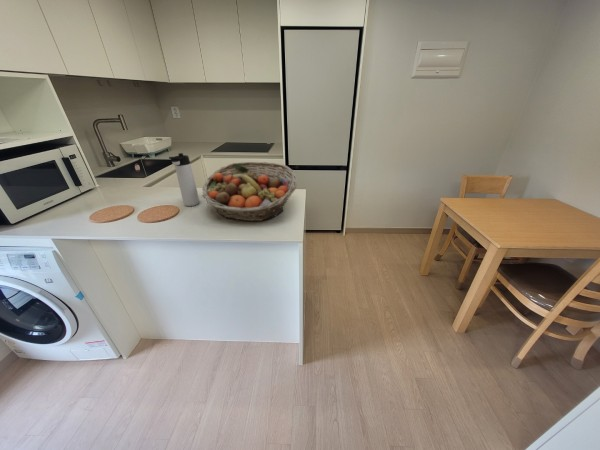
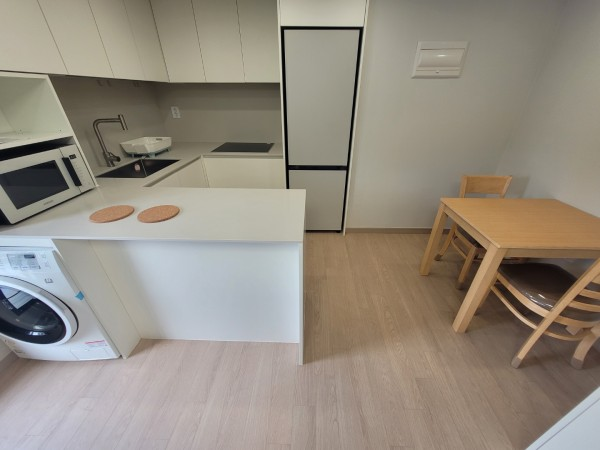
- fruit basket [201,161,298,222]
- thermos bottle [168,152,200,207]
